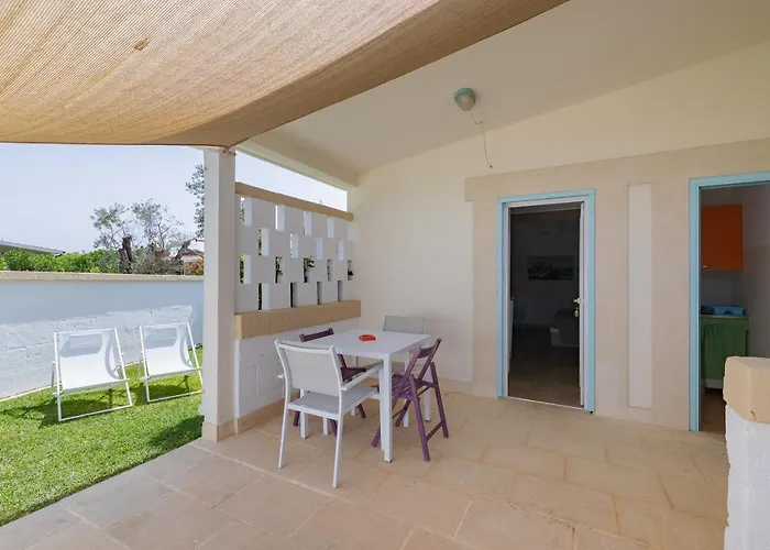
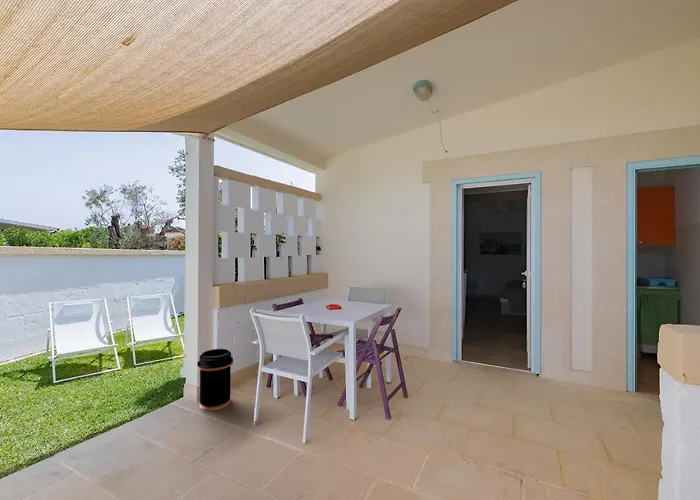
+ trash can [196,348,234,411]
